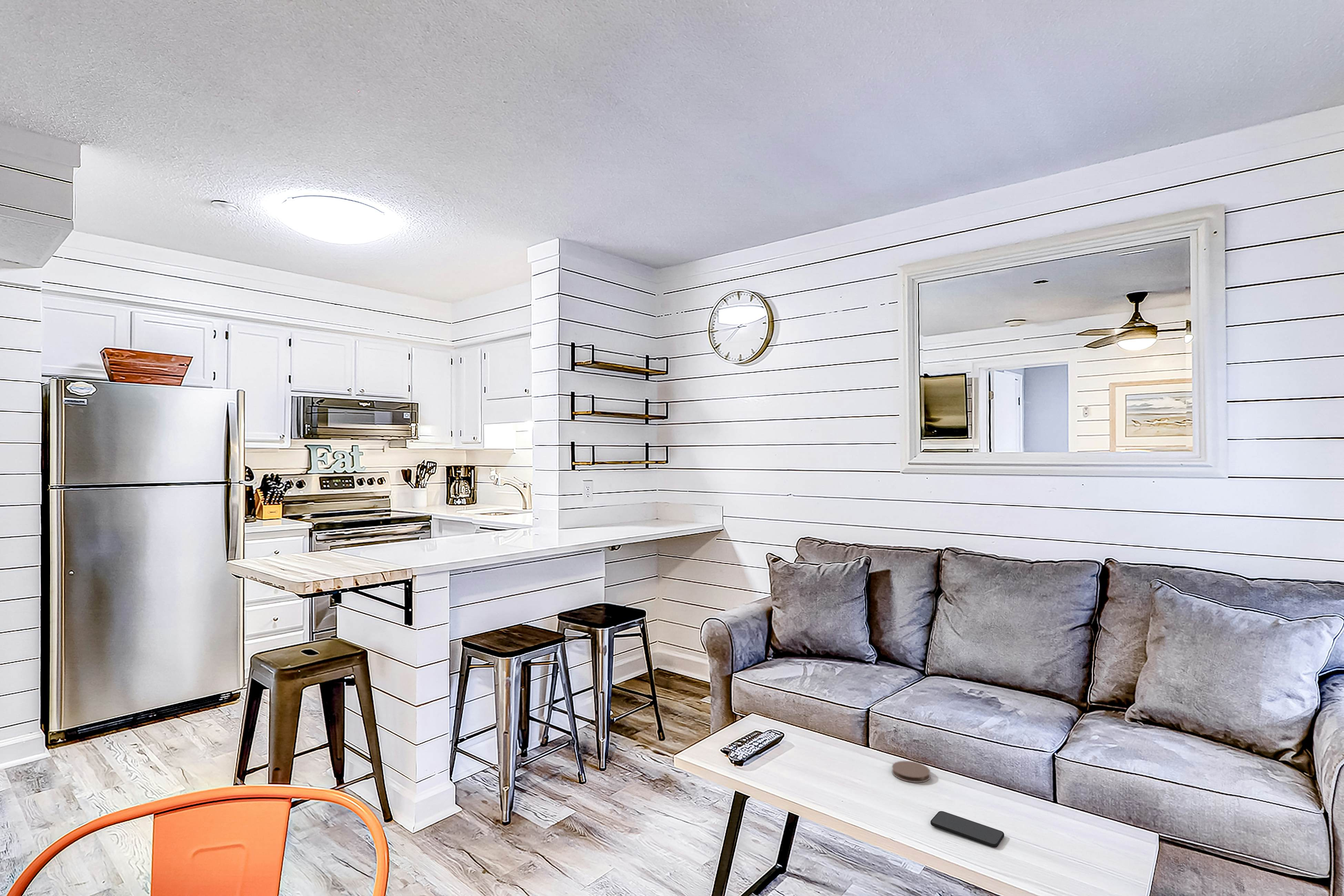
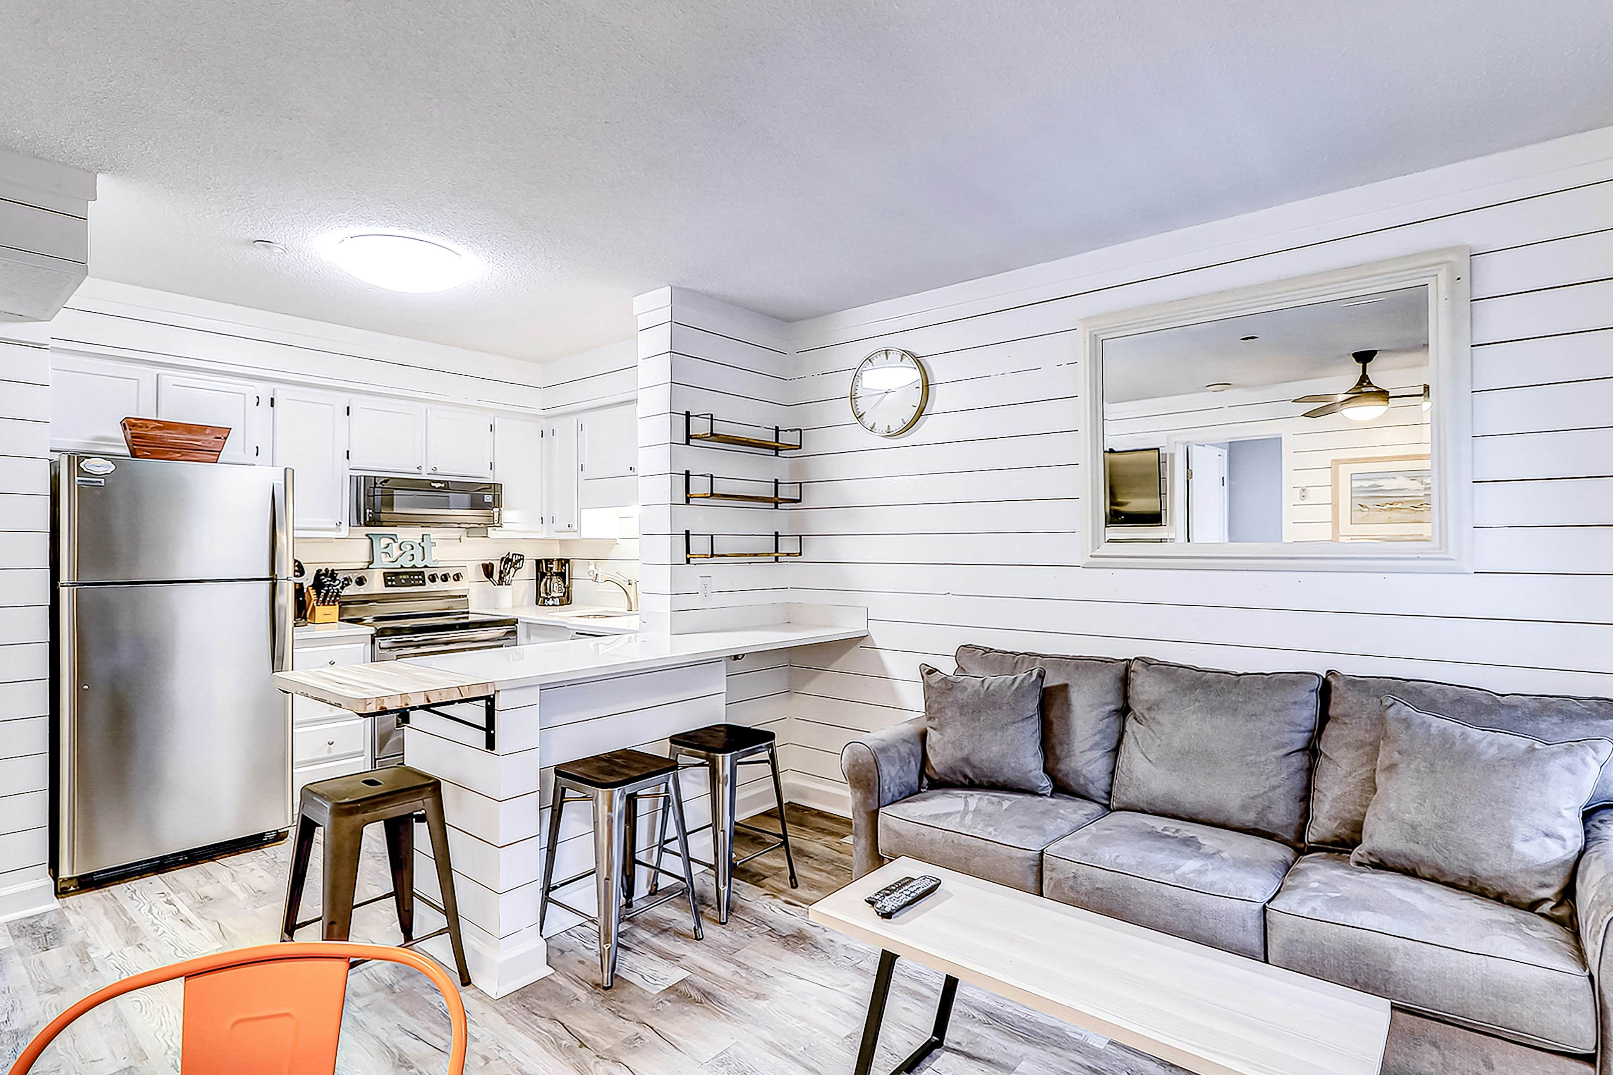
- smartphone [930,811,1005,848]
- coaster [892,761,931,783]
